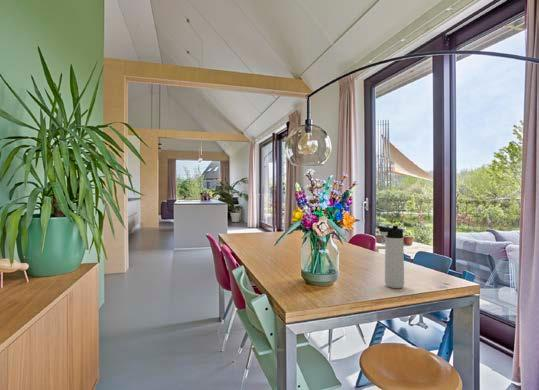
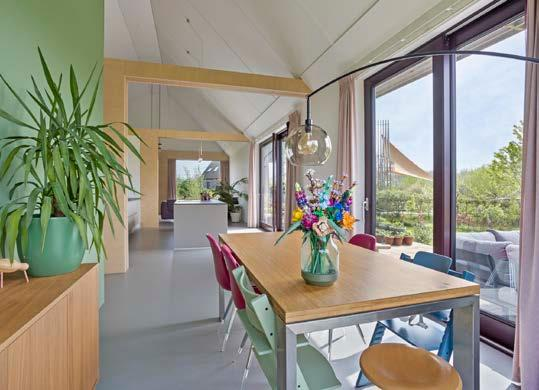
- thermos bottle [377,225,405,289]
